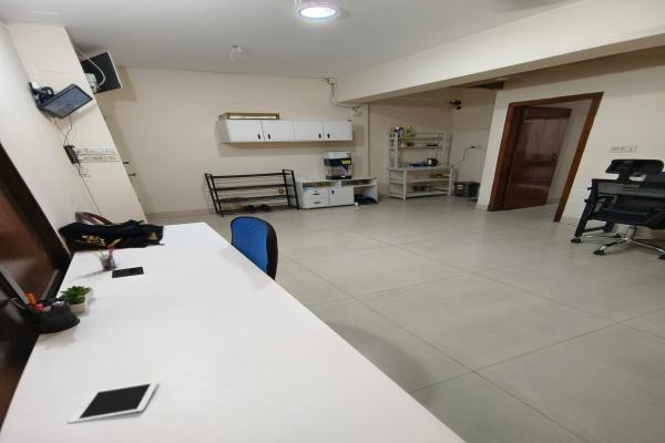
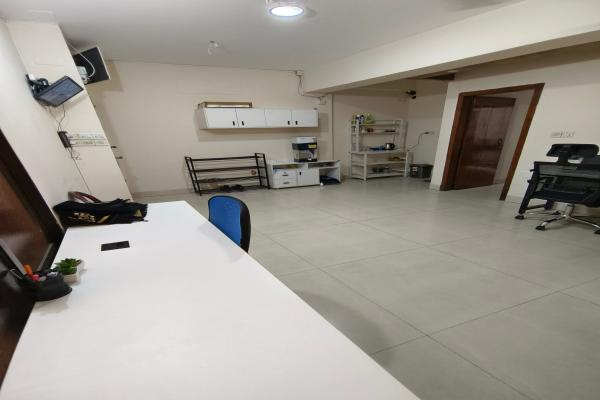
- cell phone [68,381,158,424]
- pen holder [92,244,117,272]
